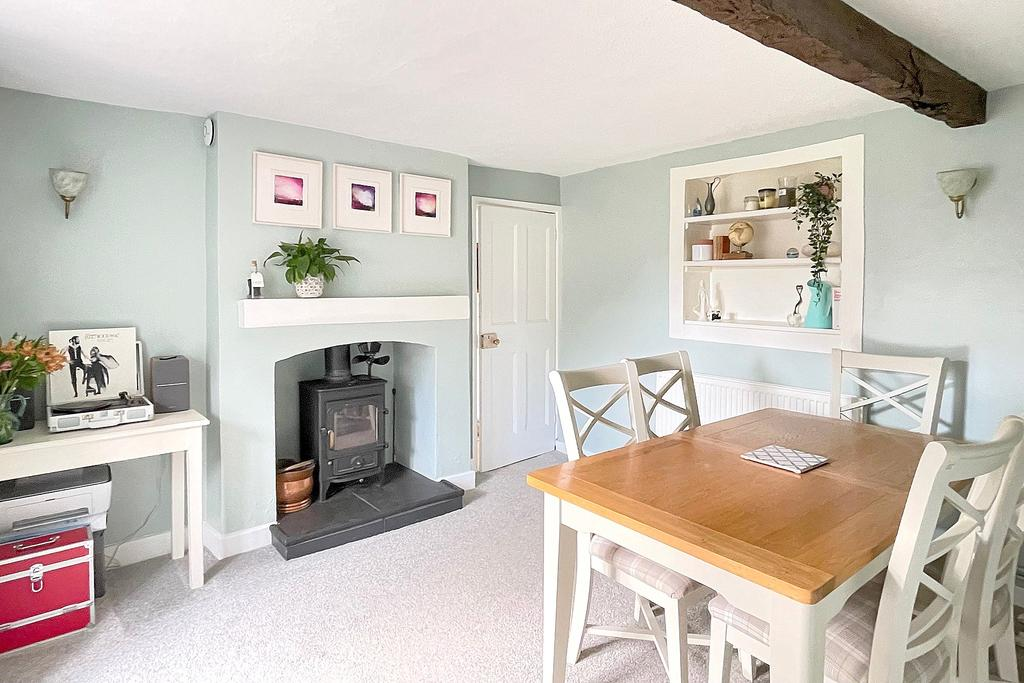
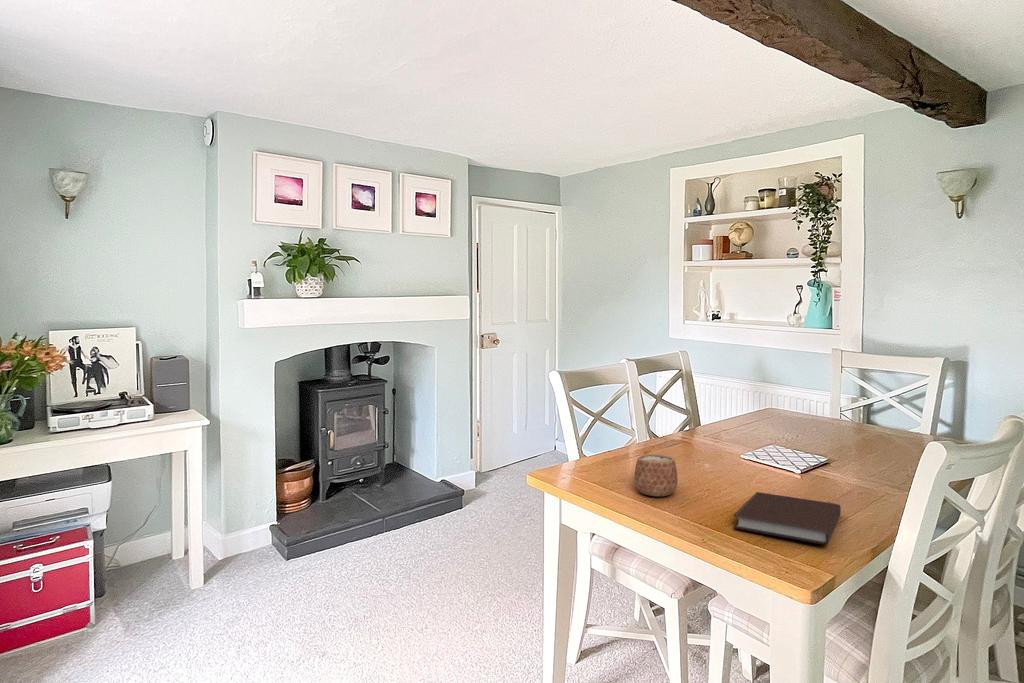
+ mug [633,453,678,497]
+ notebook [732,491,842,545]
